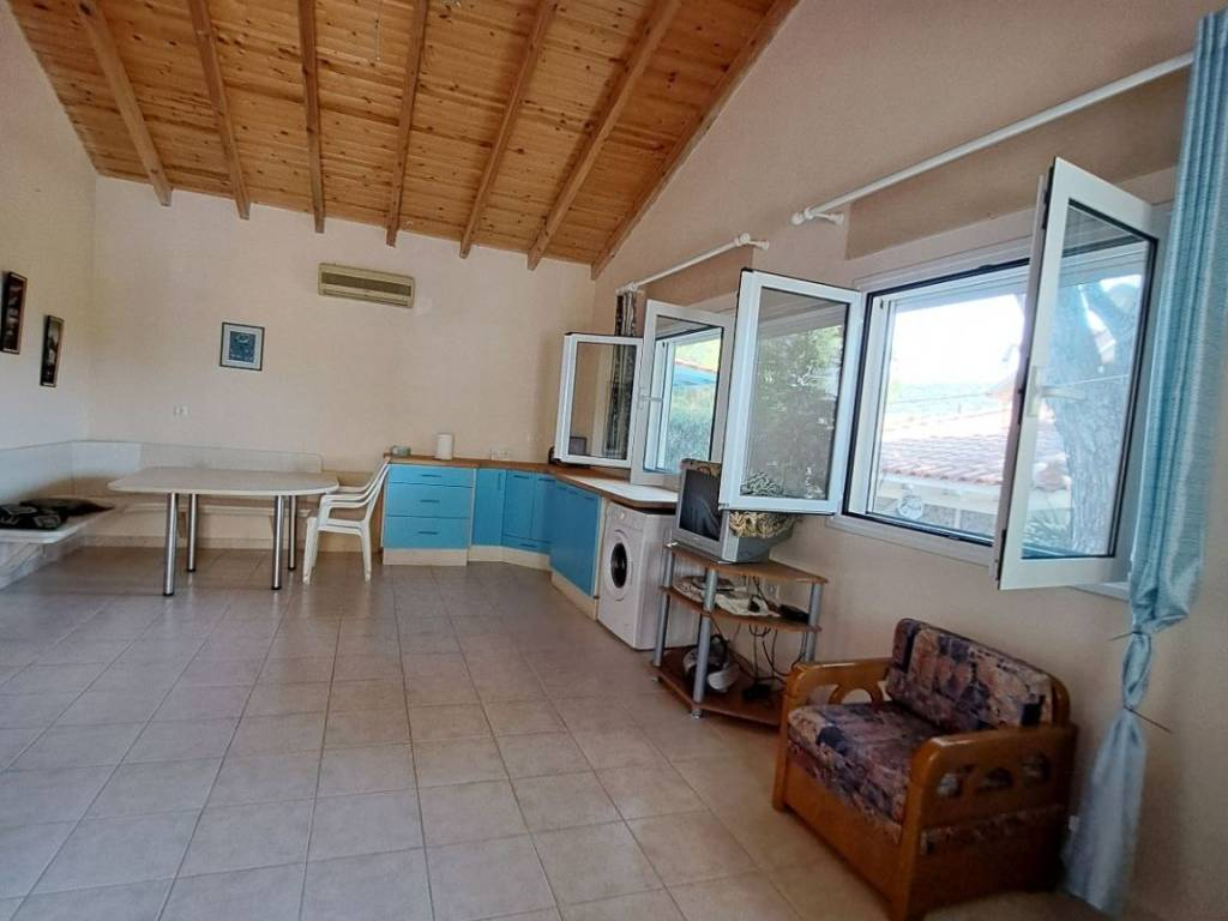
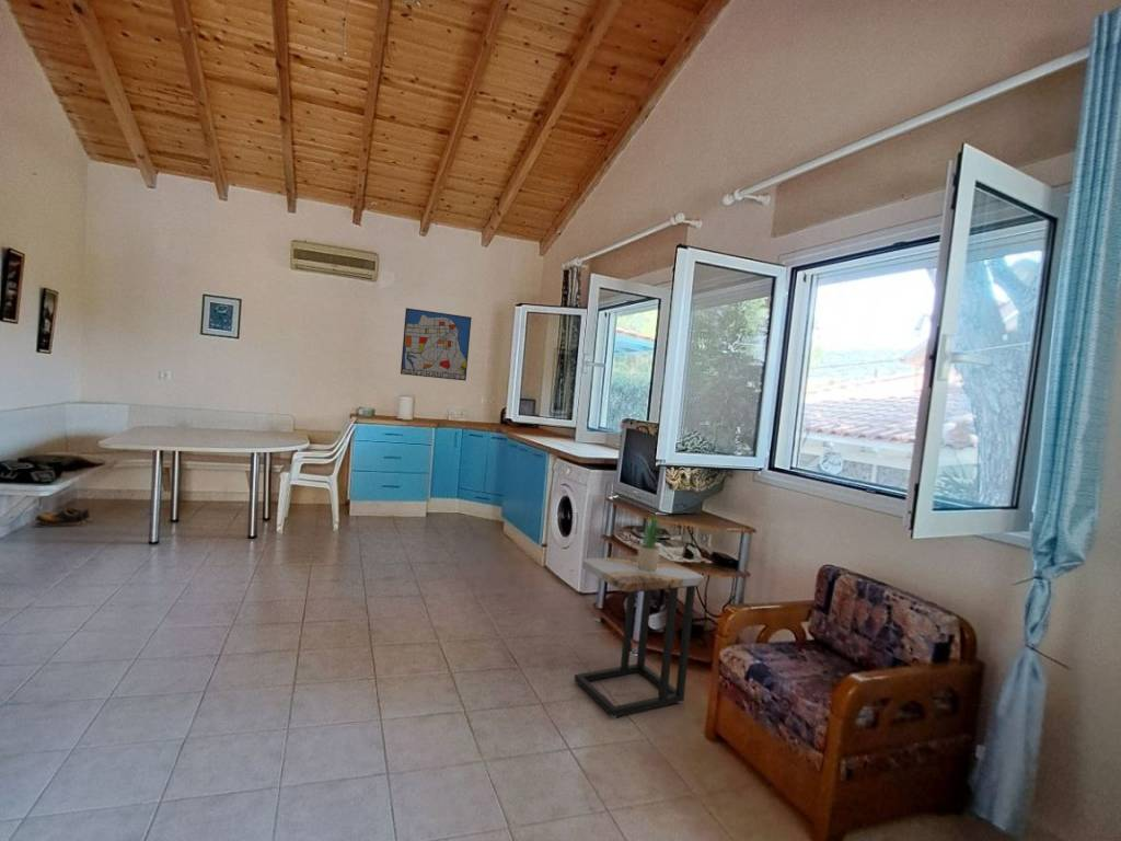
+ side table [574,554,705,718]
+ shoes [32,506,94,528]
+ wall art [400,307,473,382]
+ potted plant [637,508,668,572]
